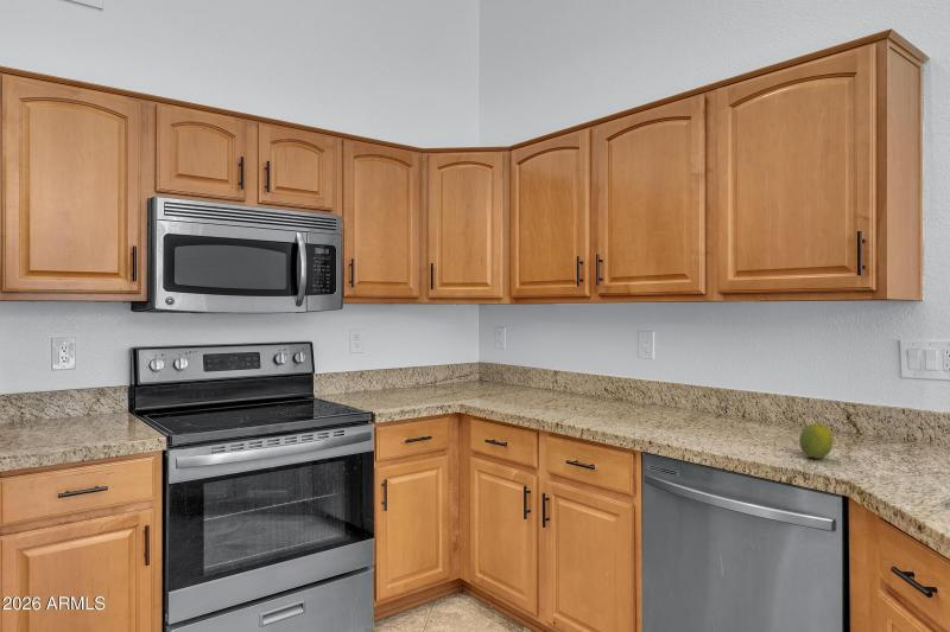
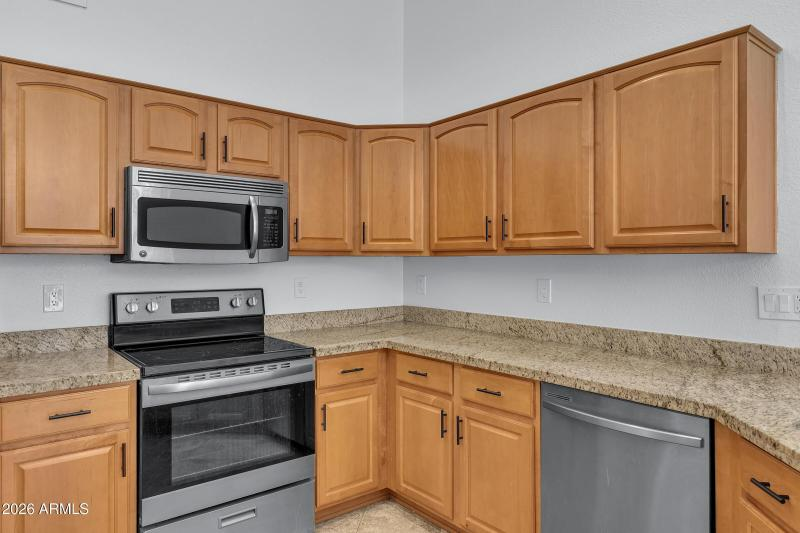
- fruit [798,422,835,460]
